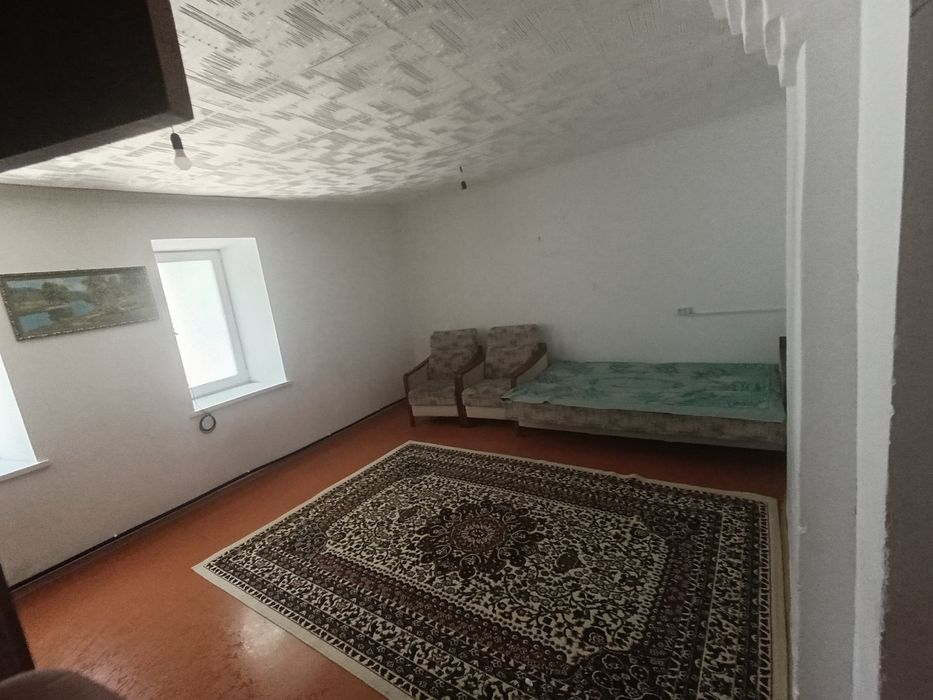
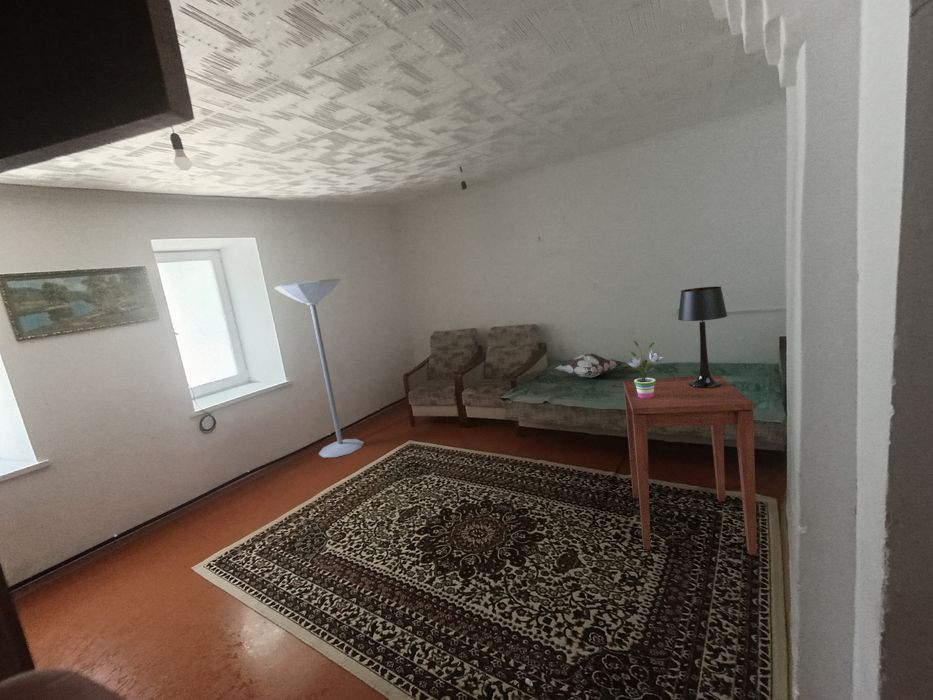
+ floor lamp [274,278,365,458]
+ potted plant [625,340,665,398]
+ table lamp [677,286,728,388]
+ side table [622,374,758,556]
+ decorative pillow [554,352,624,379]
